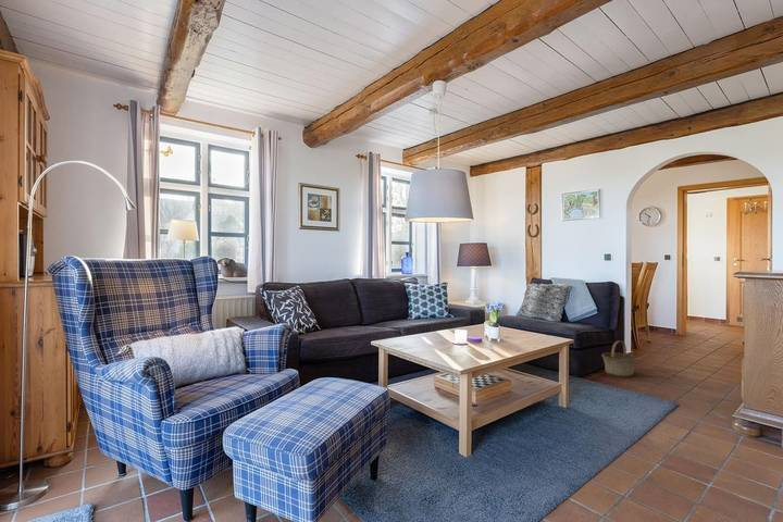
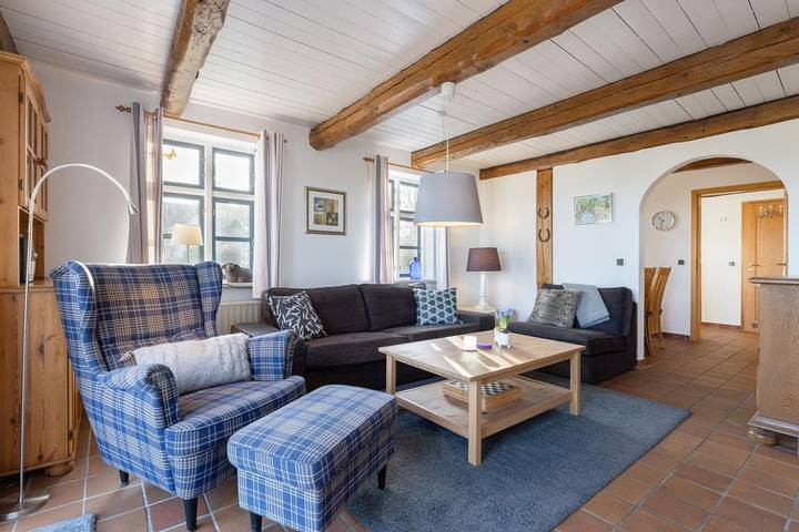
- basket [600,339,638,378]
